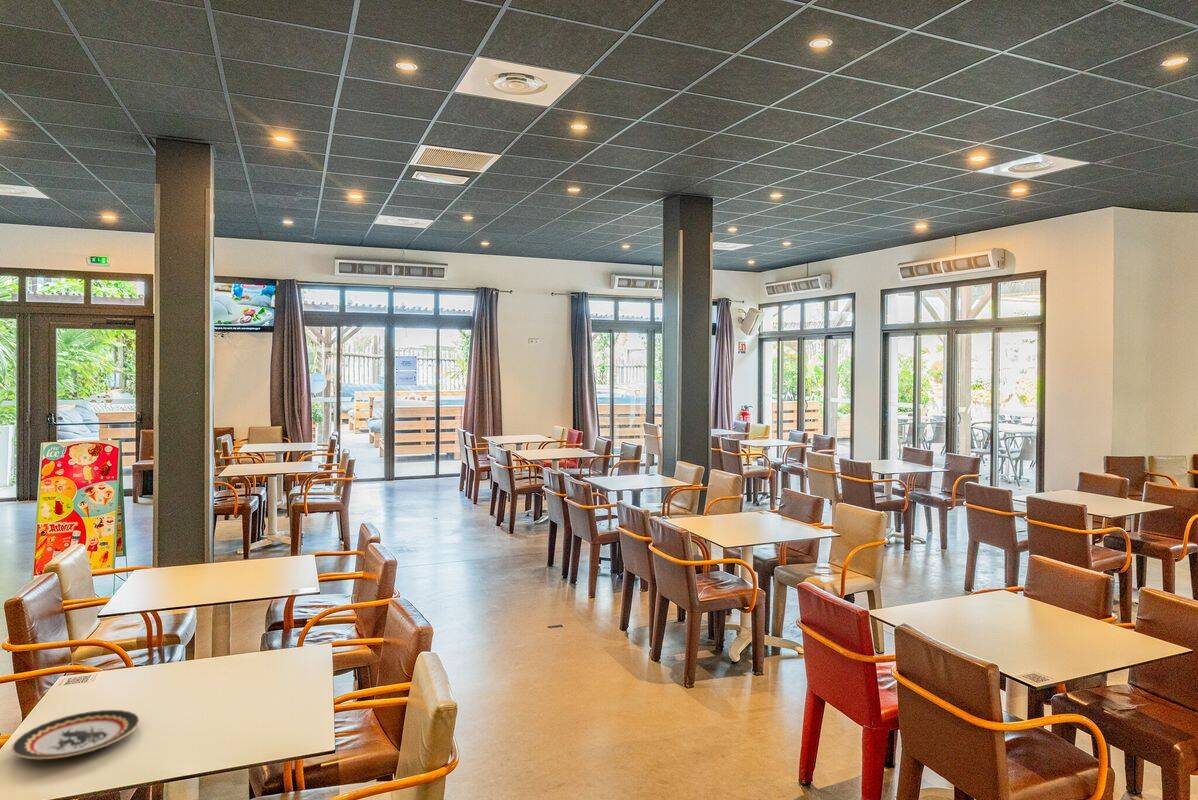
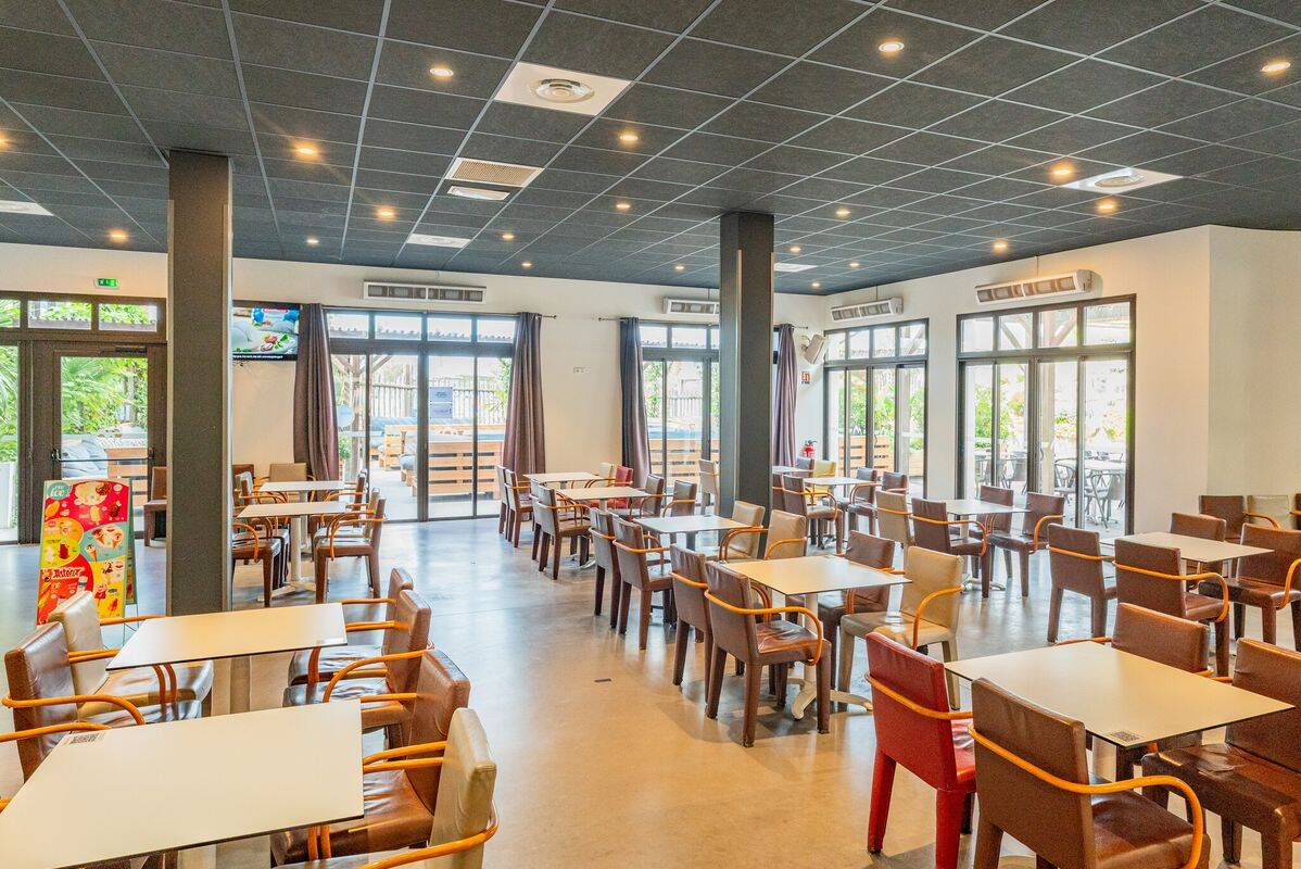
- plate [10,709,141,760]
